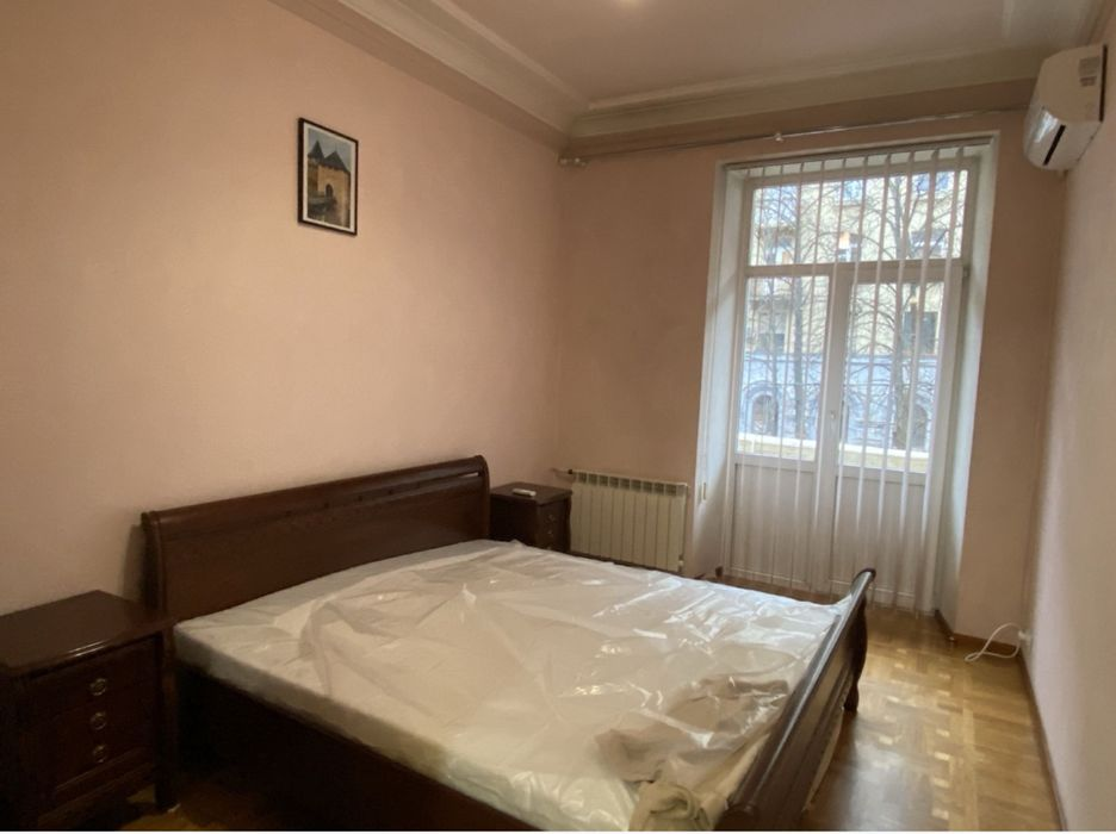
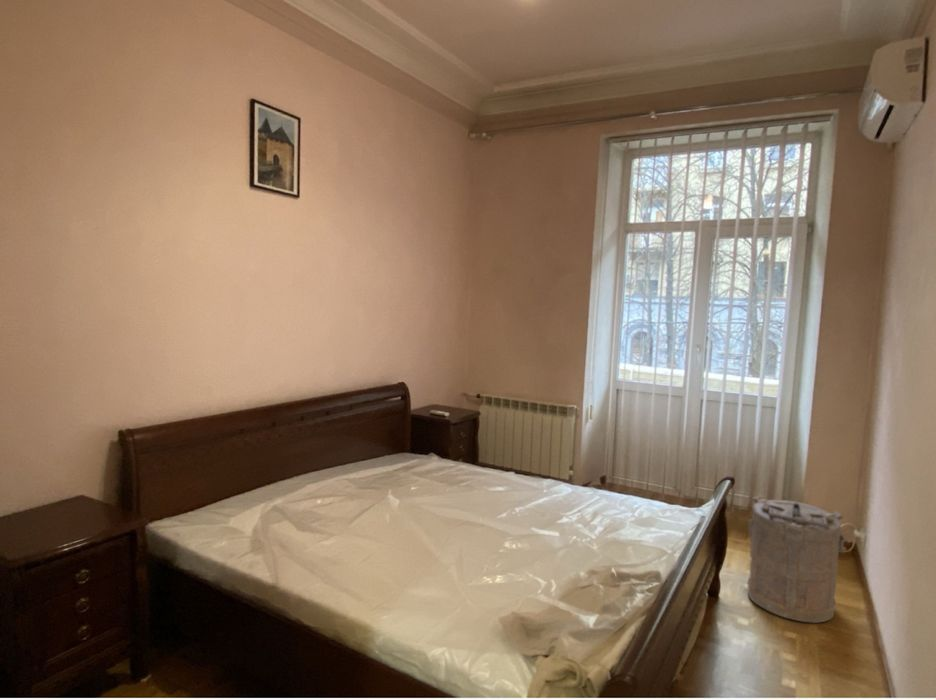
+ laundry hamper [747,495,851,624]
